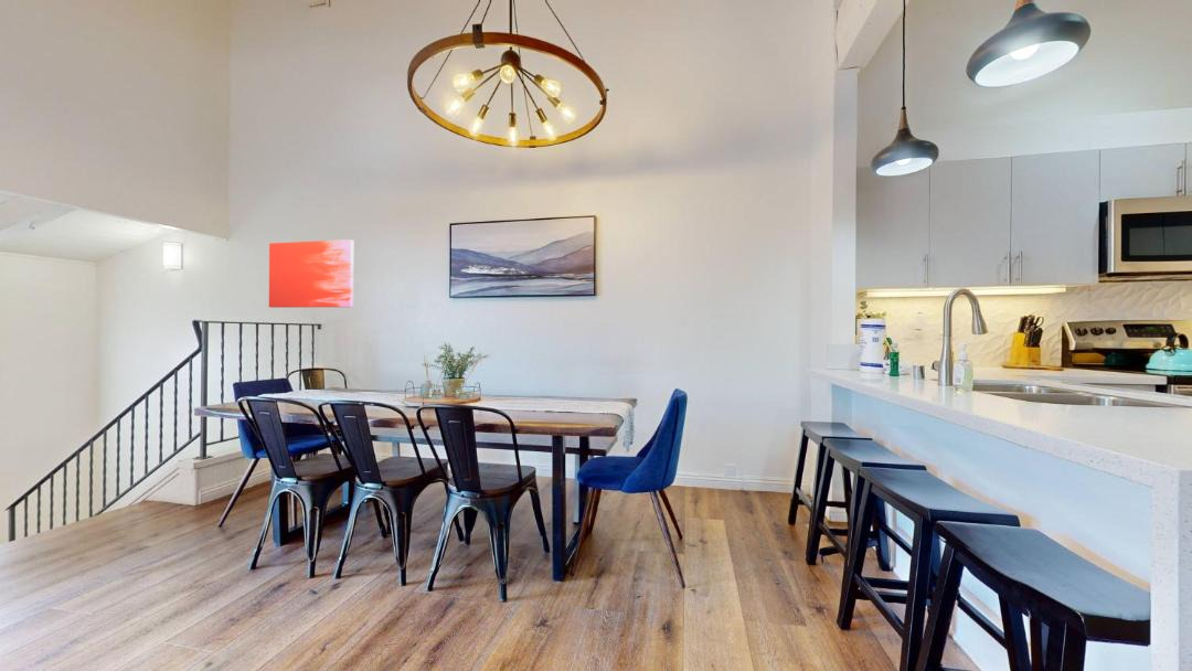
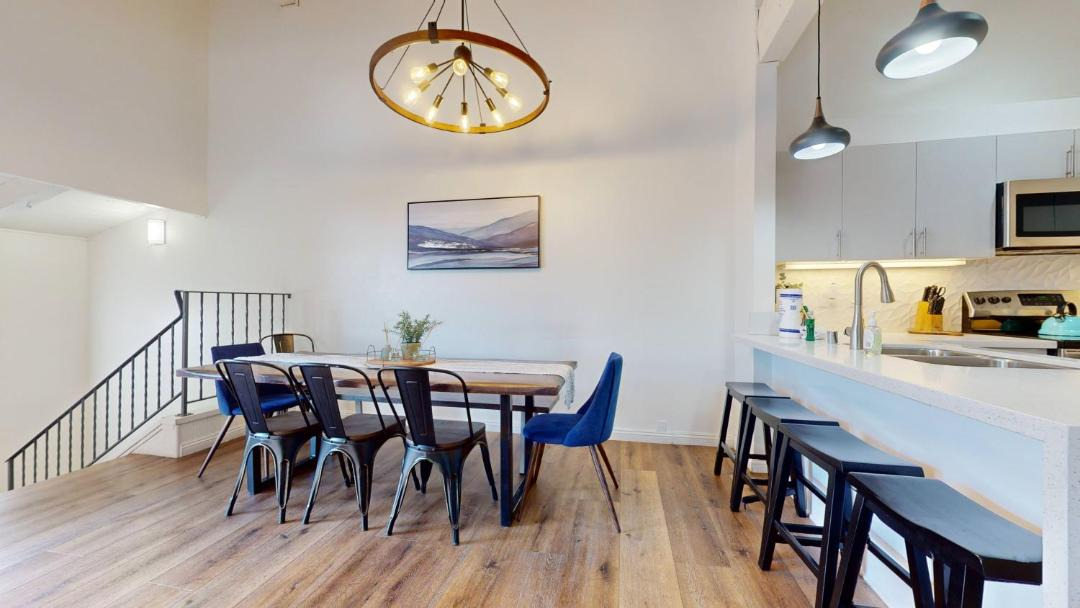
- wall art [268,238,354,309]
